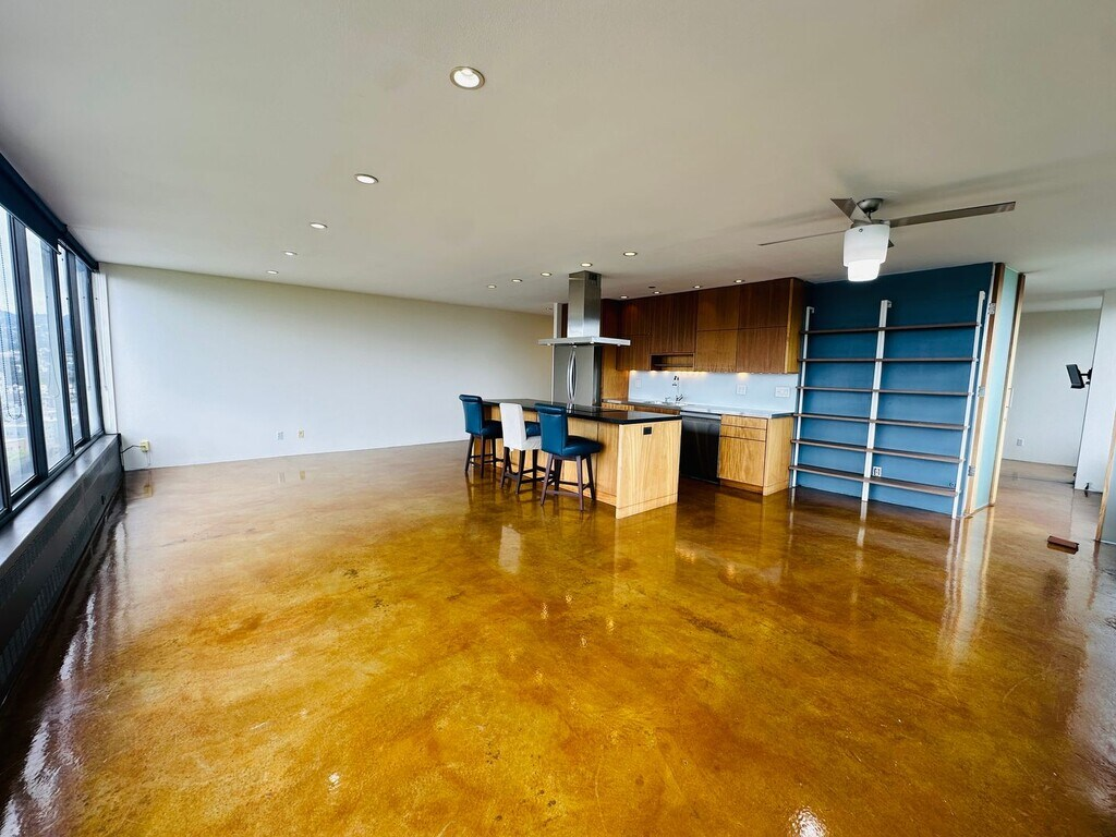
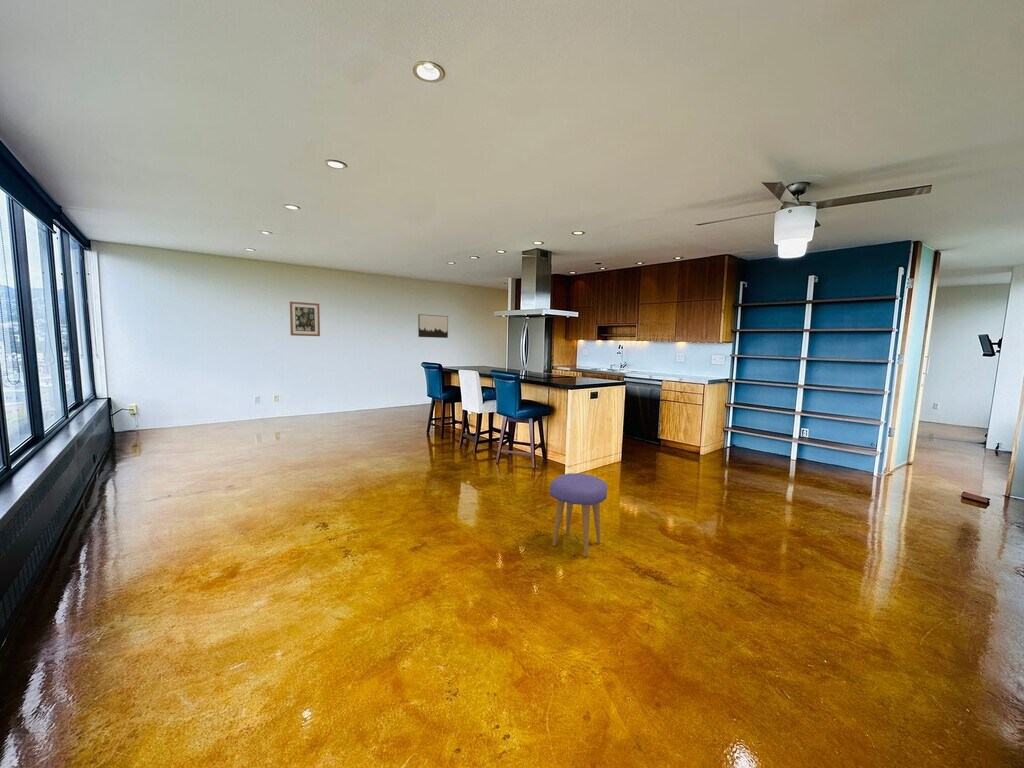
+ wall art [417,313,449,339]
+ stool [549,472,608,558]
+ wall art [289,301,321,337]
